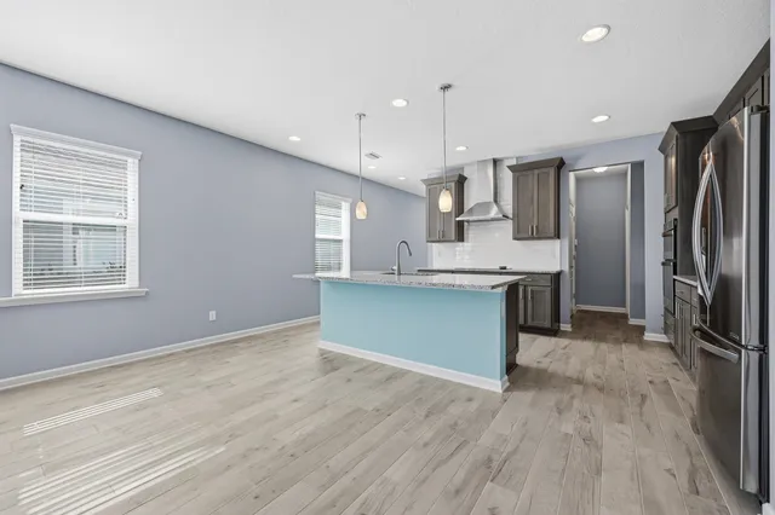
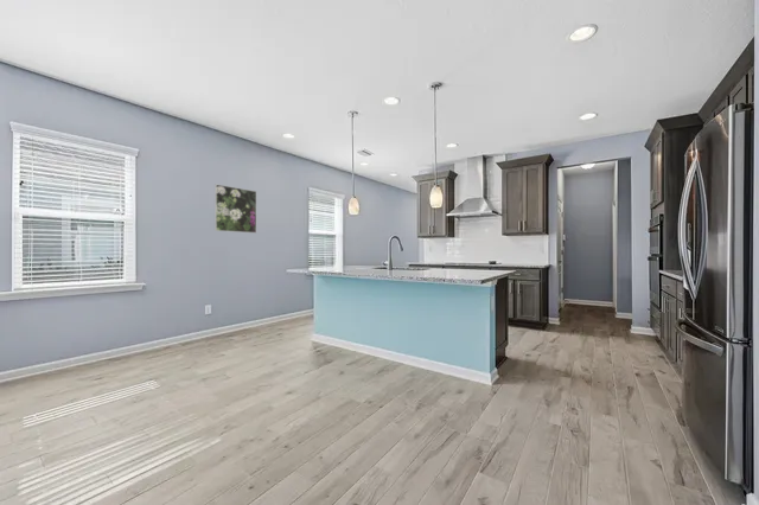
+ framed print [213,184,257,234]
